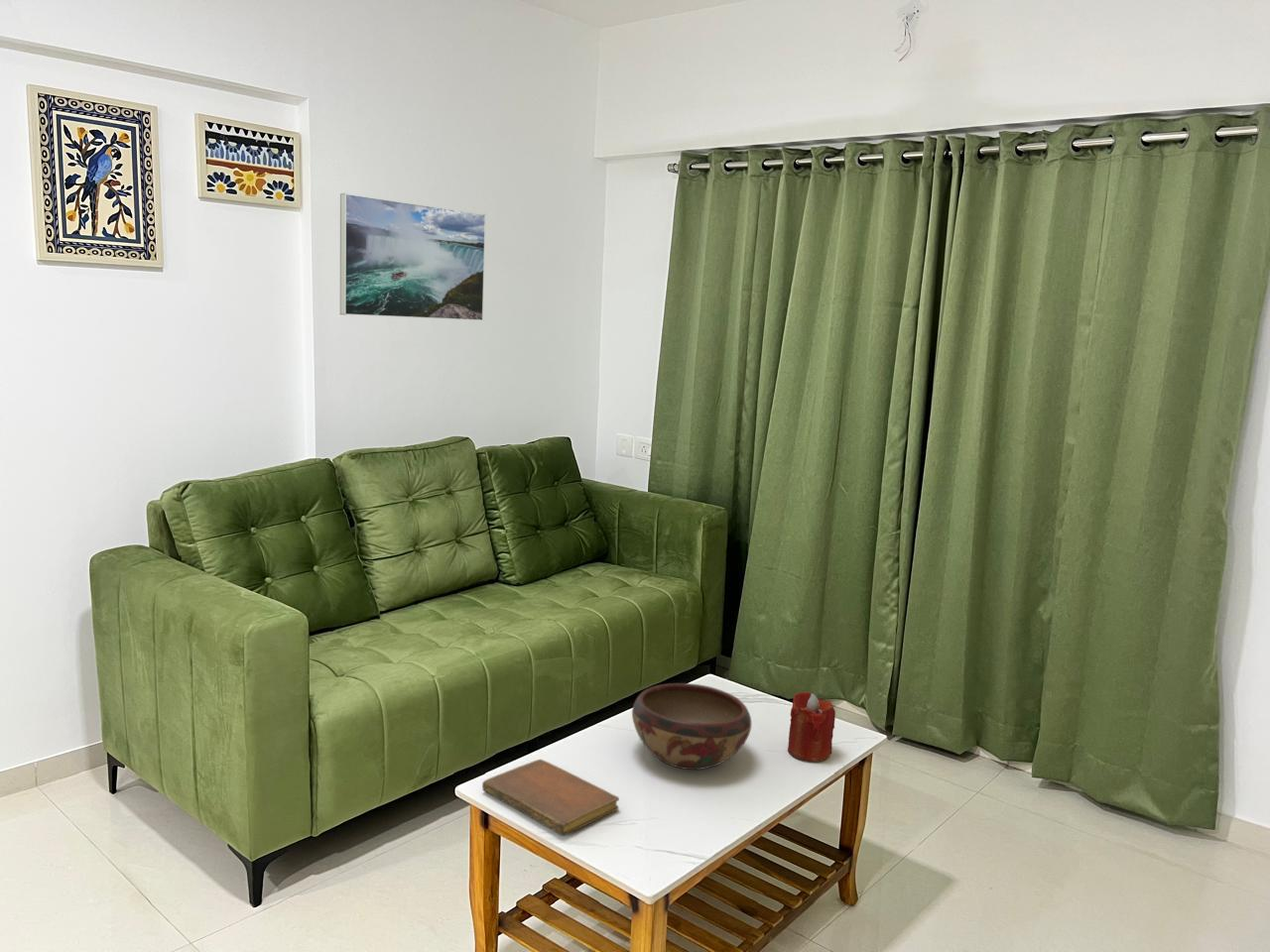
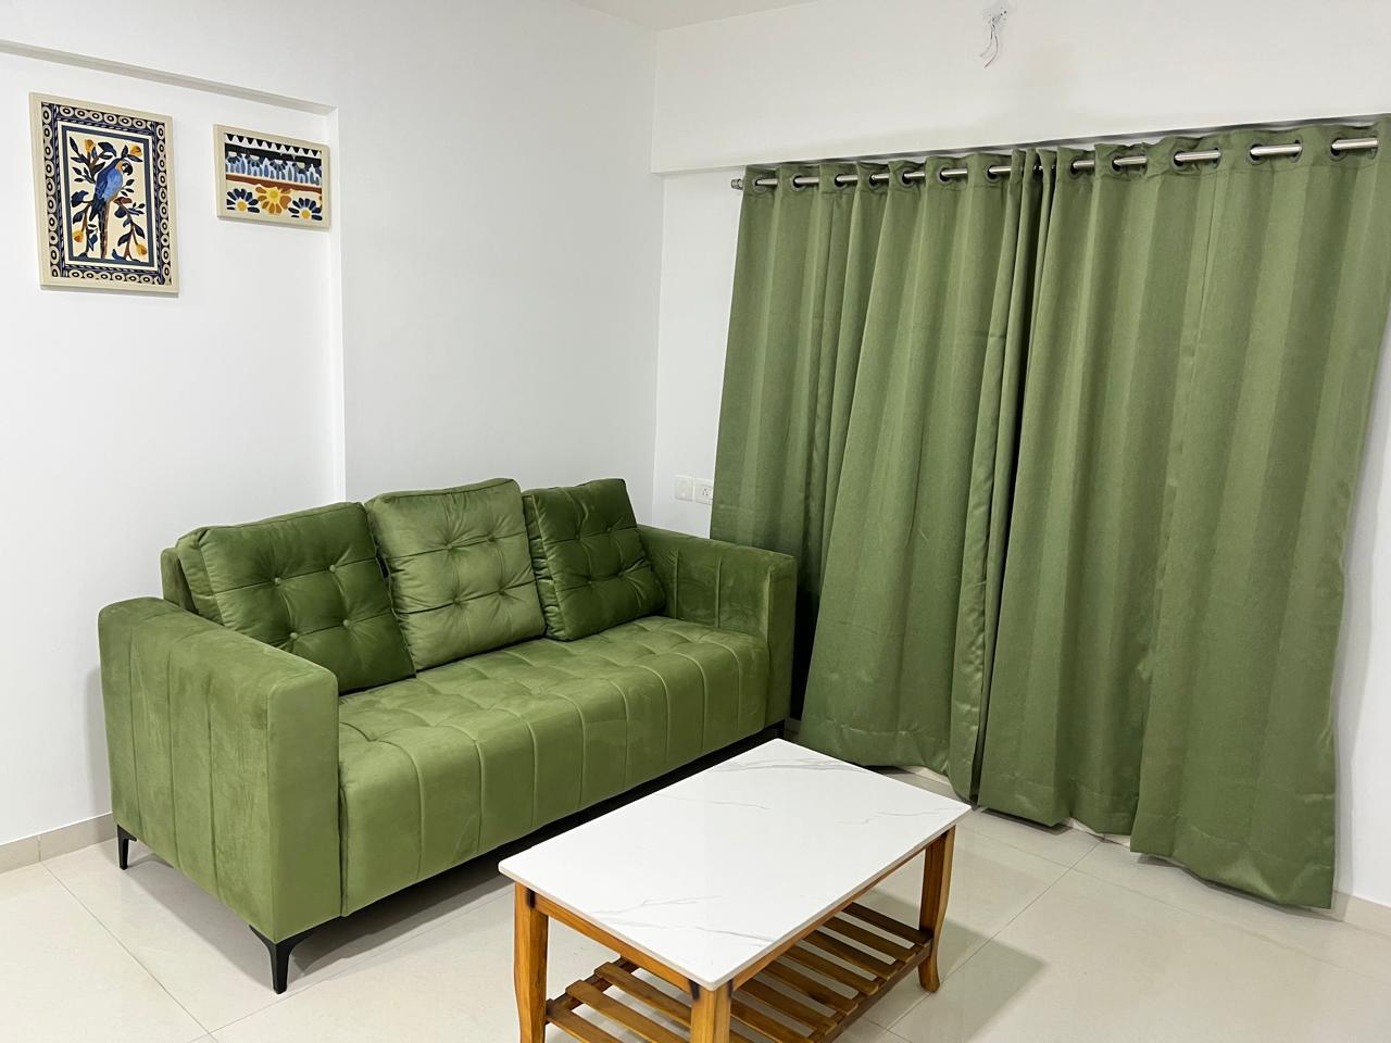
- decorative bowl [631,682,752,771]
- notebook [481,759,620,837]
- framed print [339,192,487,322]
- candle [787,691,836,763]
